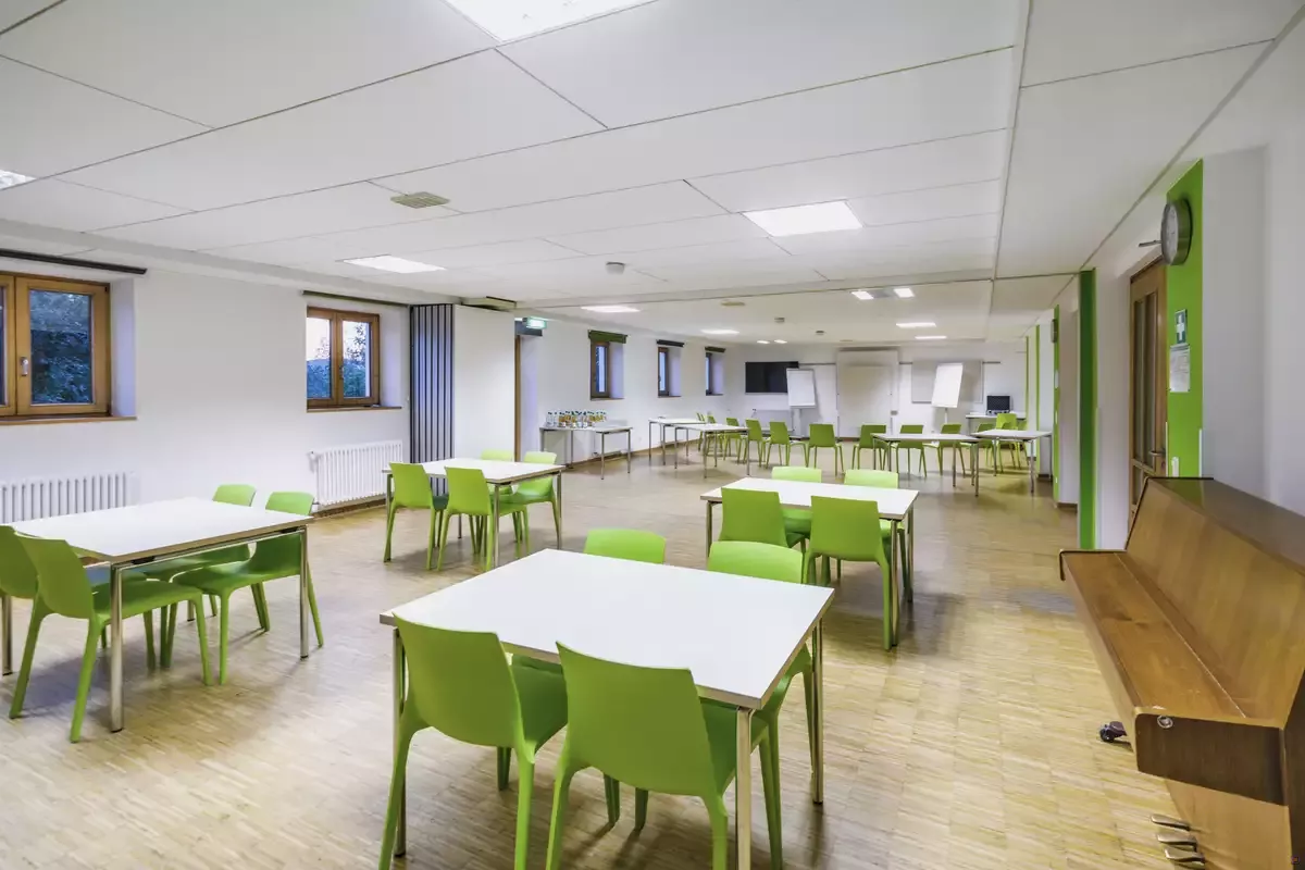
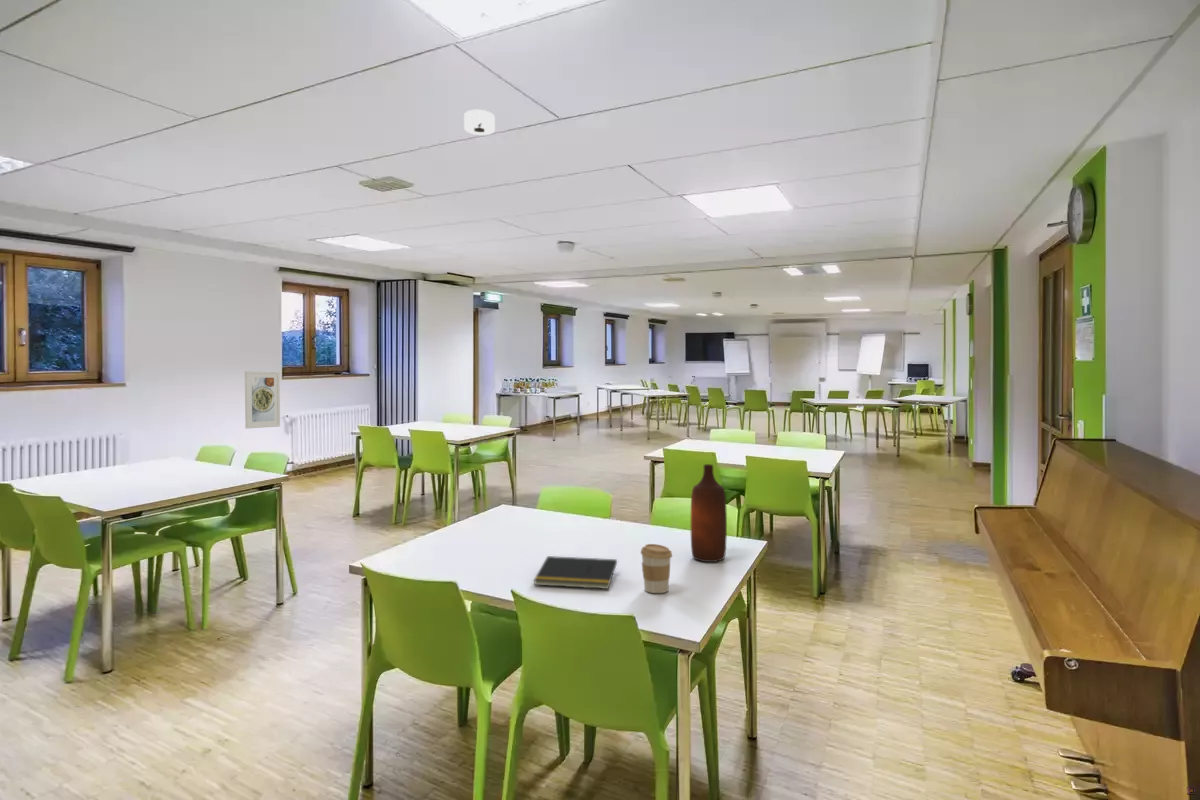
+ coffee cup [640,543,673,594]
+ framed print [244,370,281,430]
+ bottle [690,463,728,563]
+ notepad [532,555,618,590]
+ smoke detector [463,109,496,136]
